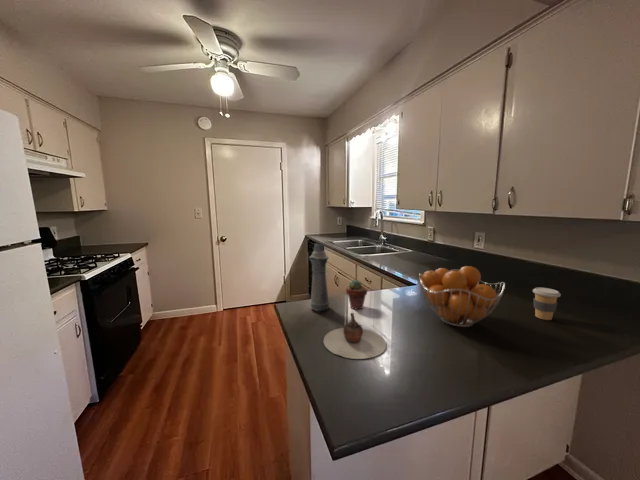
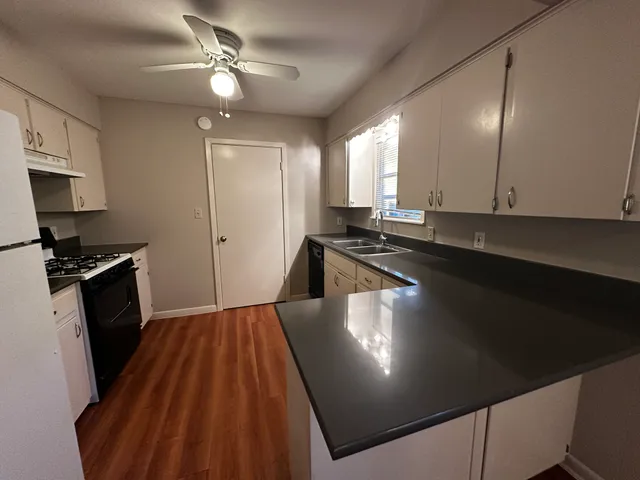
- teapot [323,312,387,360]
- coffee cup [532,286,562,321]
- bottle [308,242,330,312]
- potted succulent [345,279,368,311]
- fruit basket [418,265,506,328]
